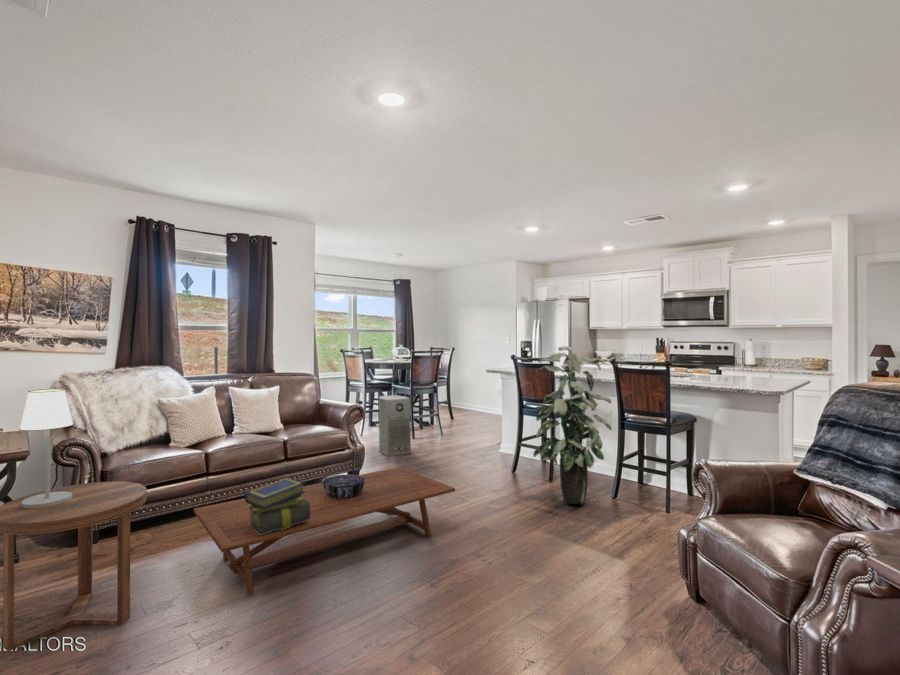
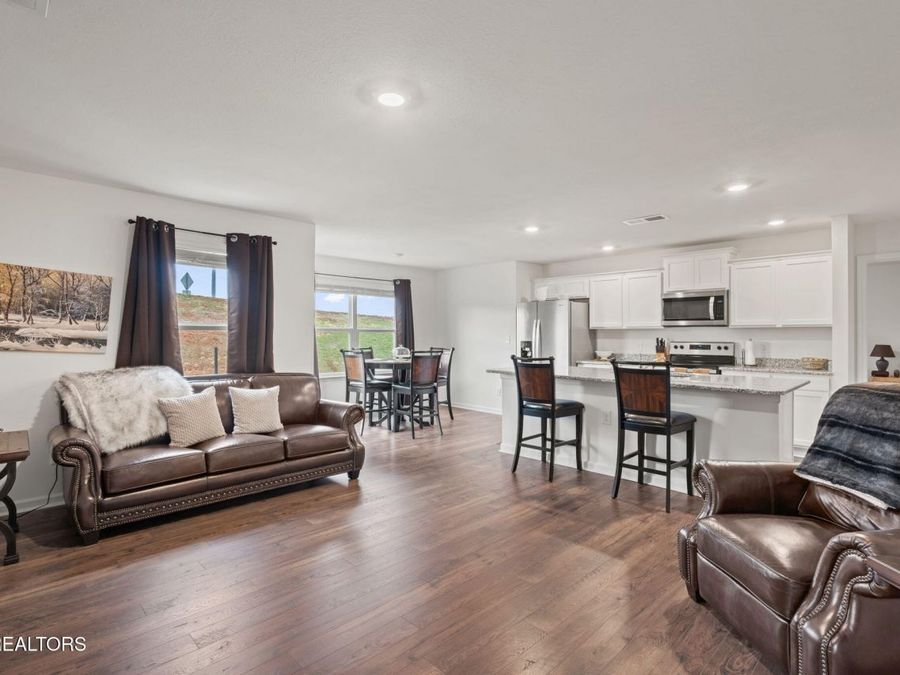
- indoor plant [532,345,613,505]
- air purifier [378,394,412,457]
- table lamp [19,388,74,508]
- decorative bowl [321,474,366,498]
- stack of books [244,477,311,535]
- side table [0,480,148,652]
- coffee table [193,466,456,597]
